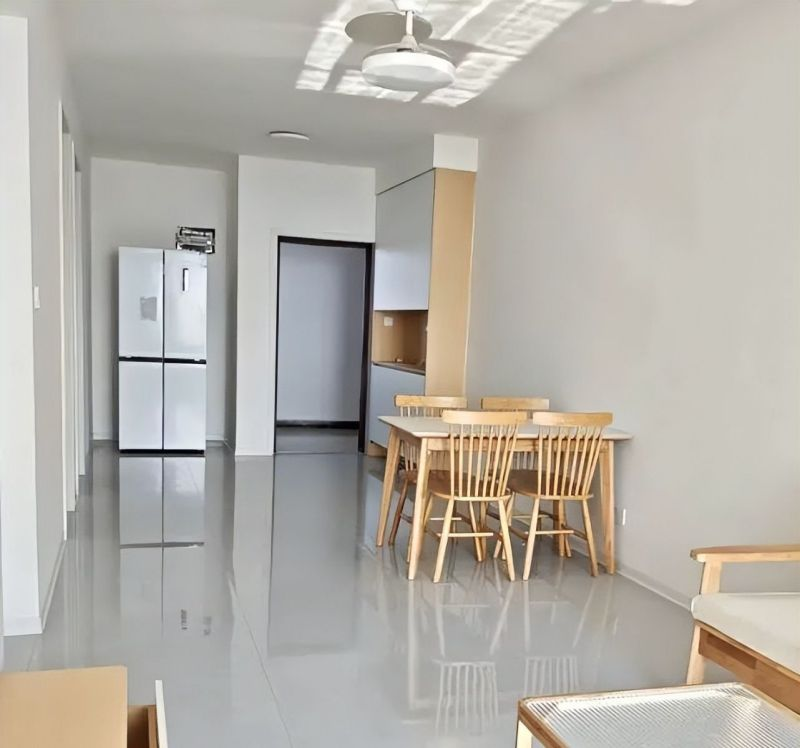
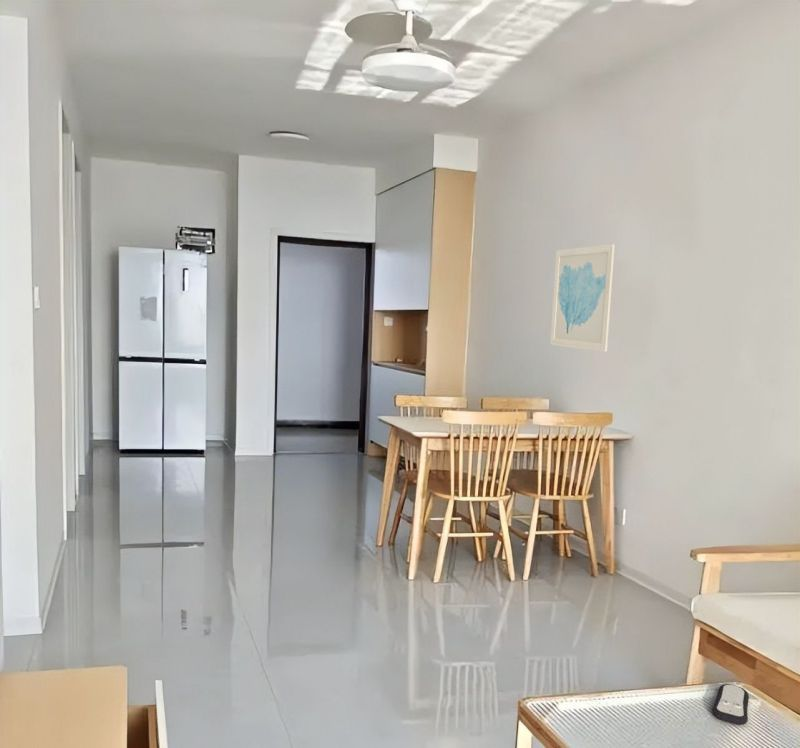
+ wall art [549,243,615,353]
+ remote control [711,683,750,726]
